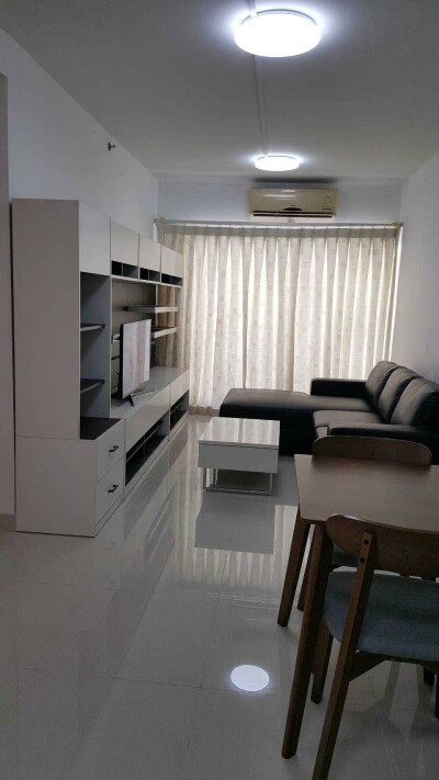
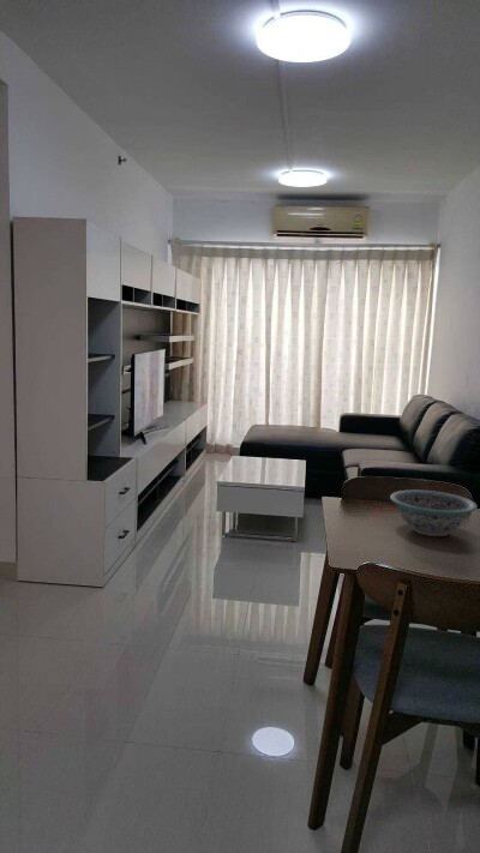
+ decorative bowl [389,489,479,537]
